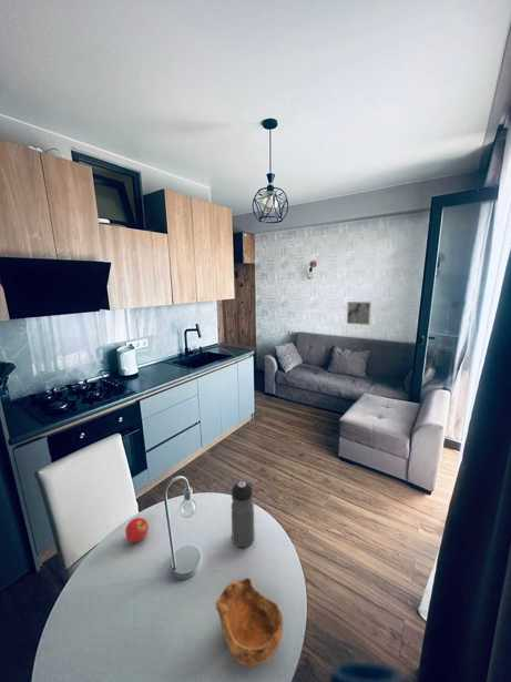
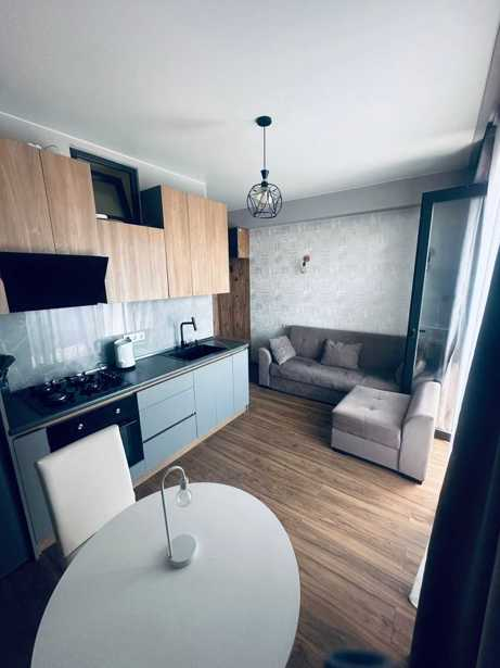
- bowl [214,577,284,668]
- fruit [124,517,149,543]
- wall art [346,301,372,326]
- water bottle [231,480,255,548]
